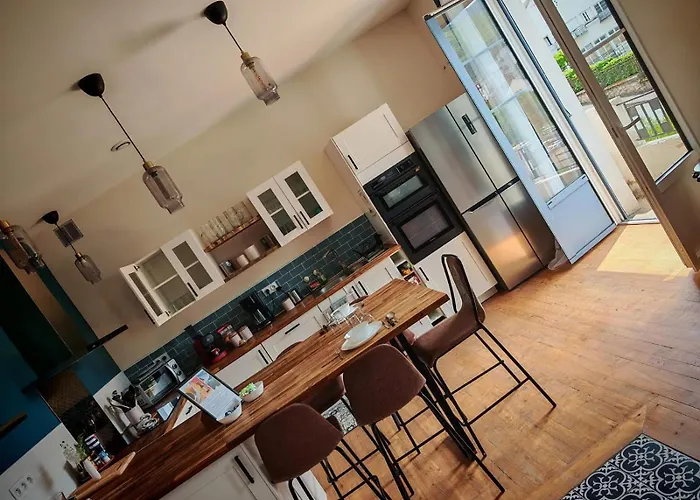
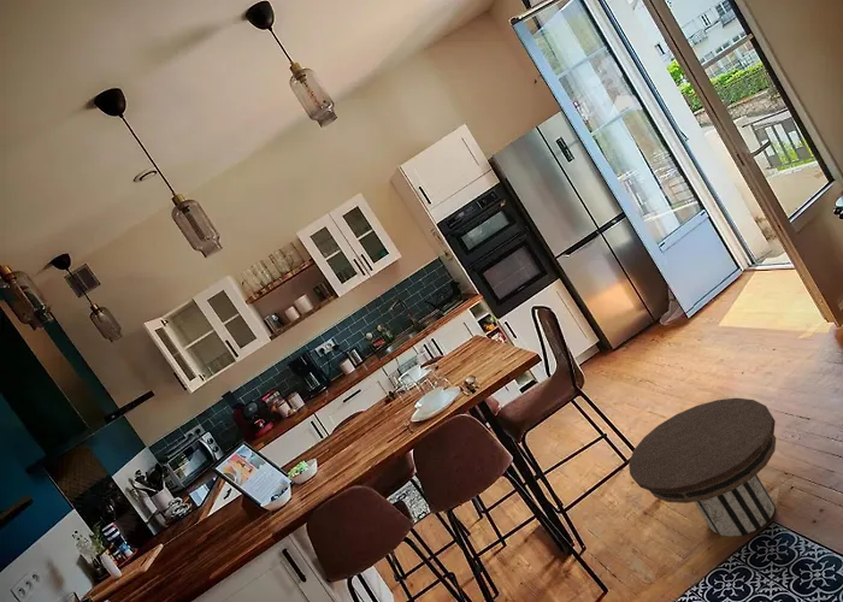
+ side table [627,397,777,538]
